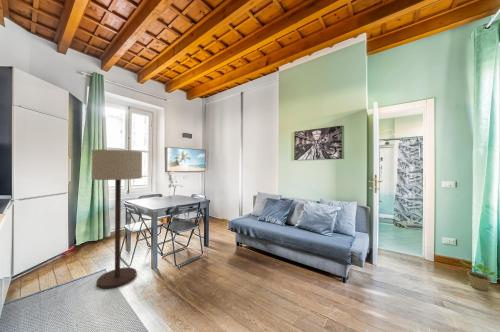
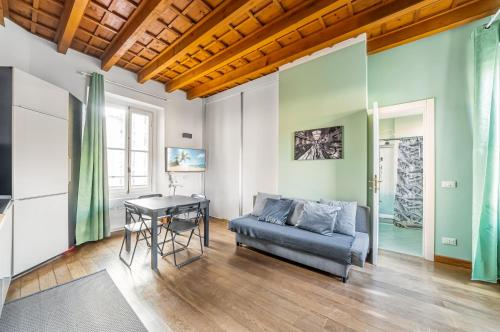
- potted plant [459,258,496,292]
- floor lamp [91,148,143,290]
